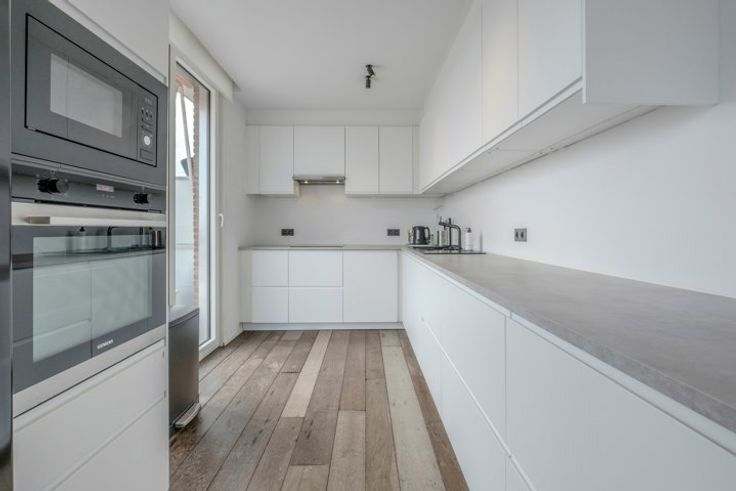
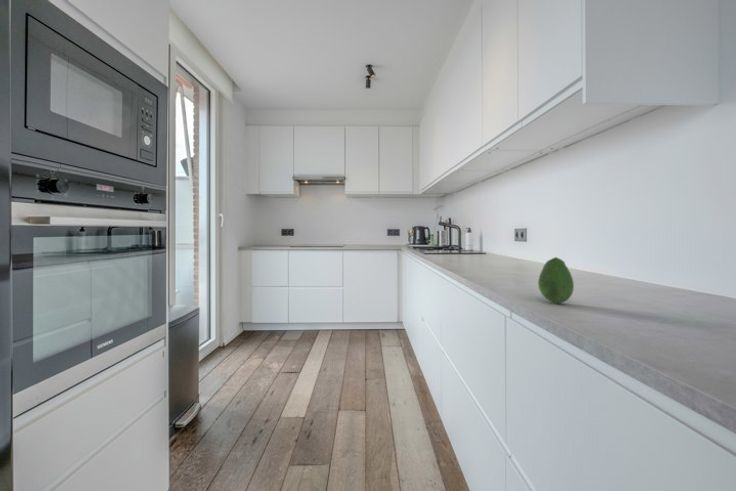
+ fruit [537,256,575,304]
